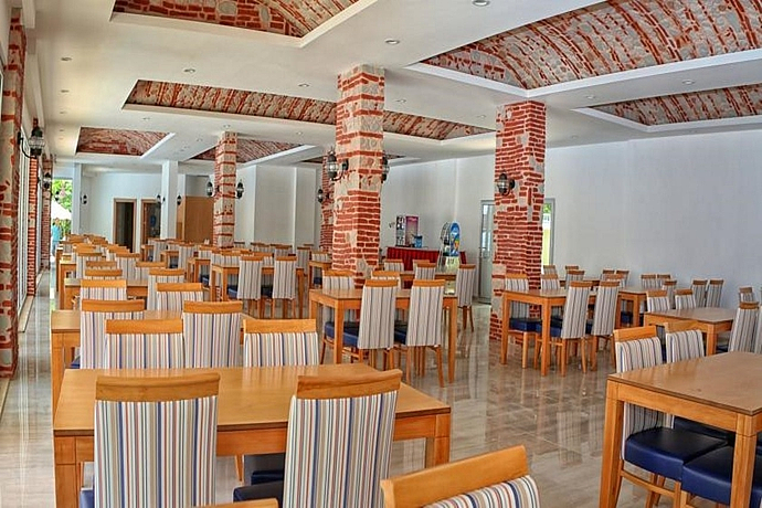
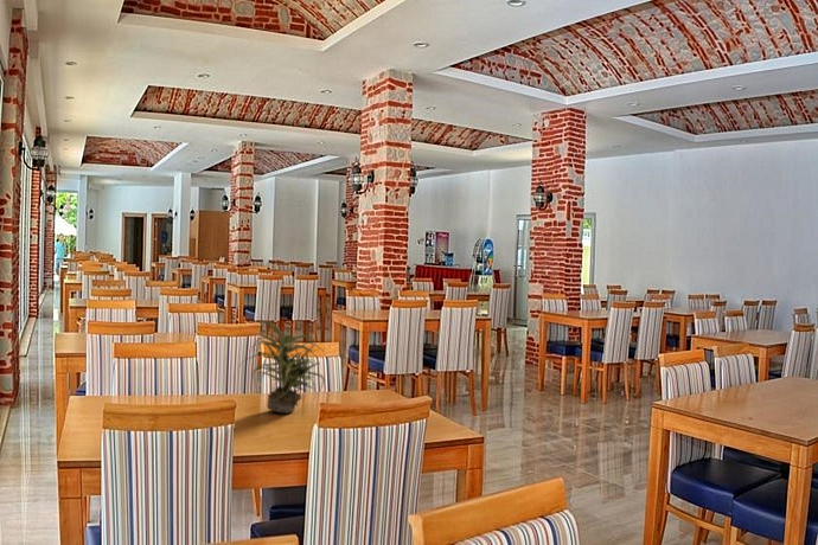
+ potted plant [238,319,326,413]
